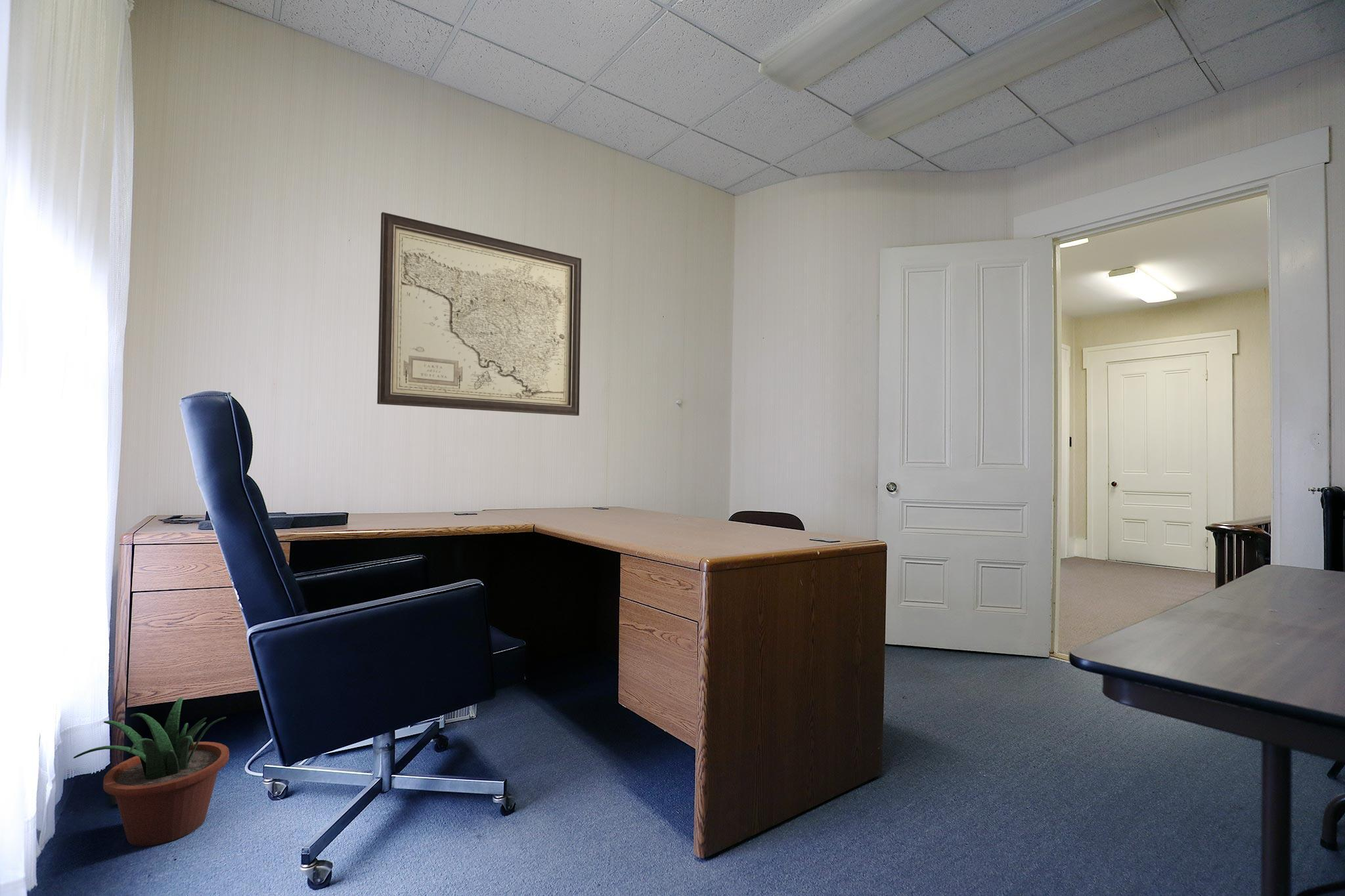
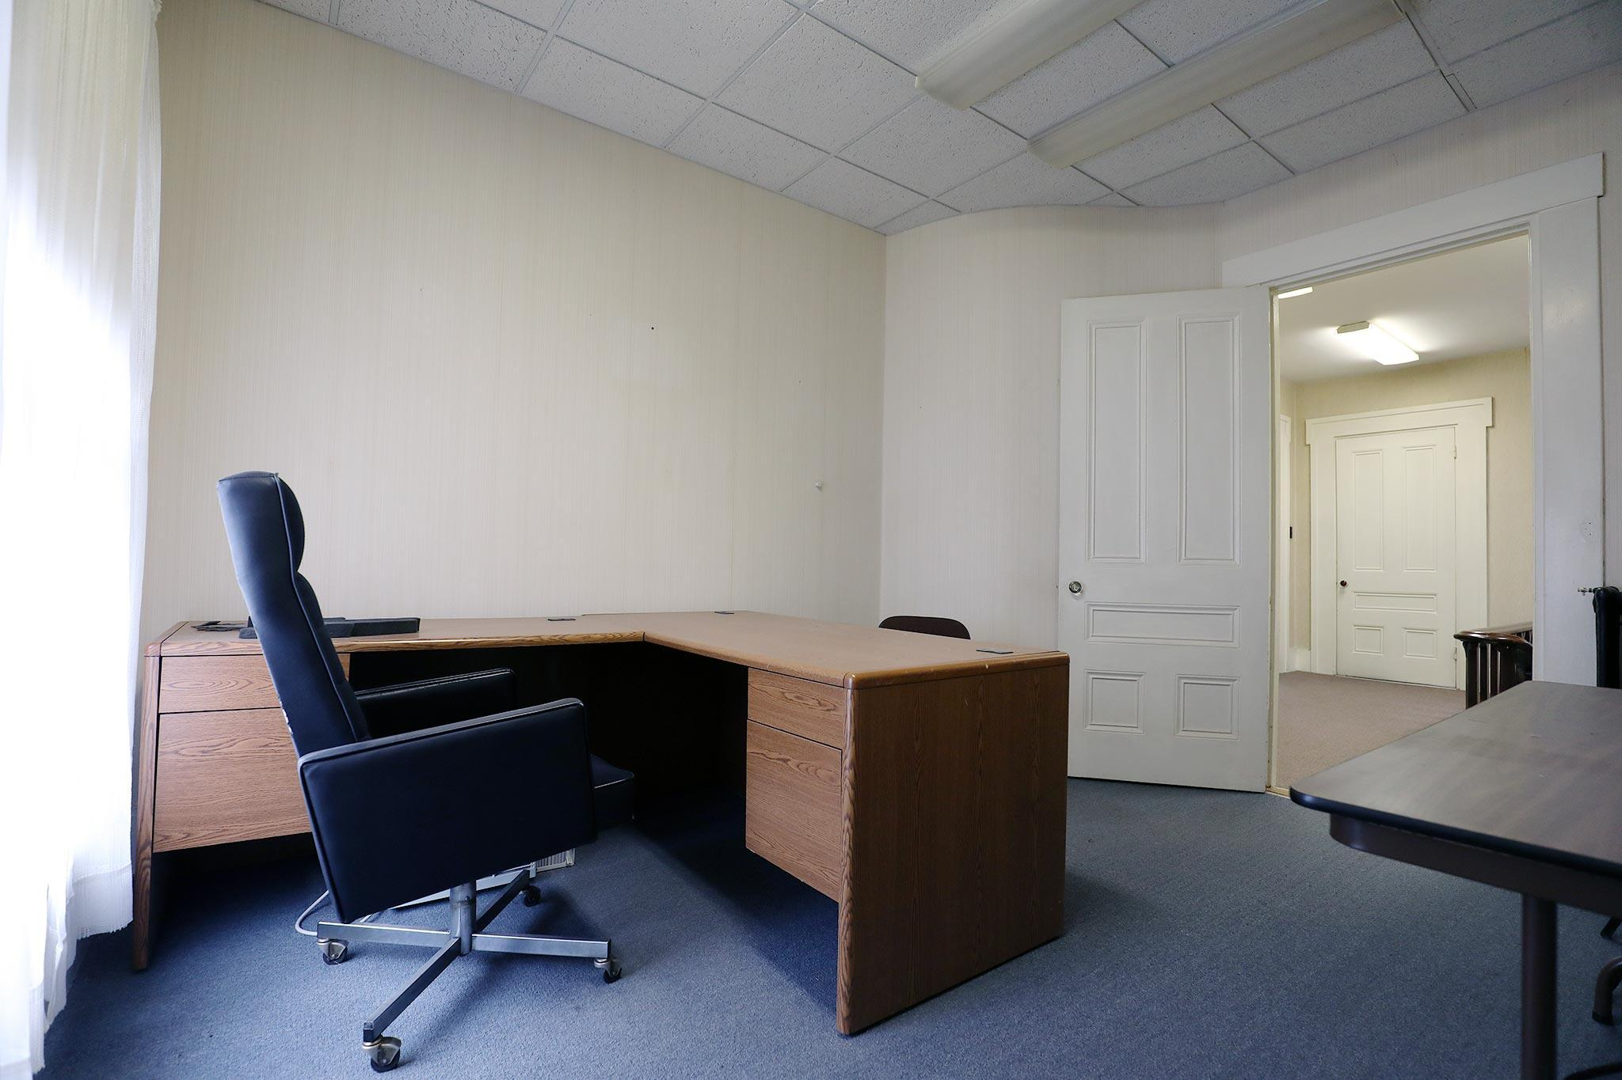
- potted plant [73,696,230,847]
- wall art [376,211,582,416]
